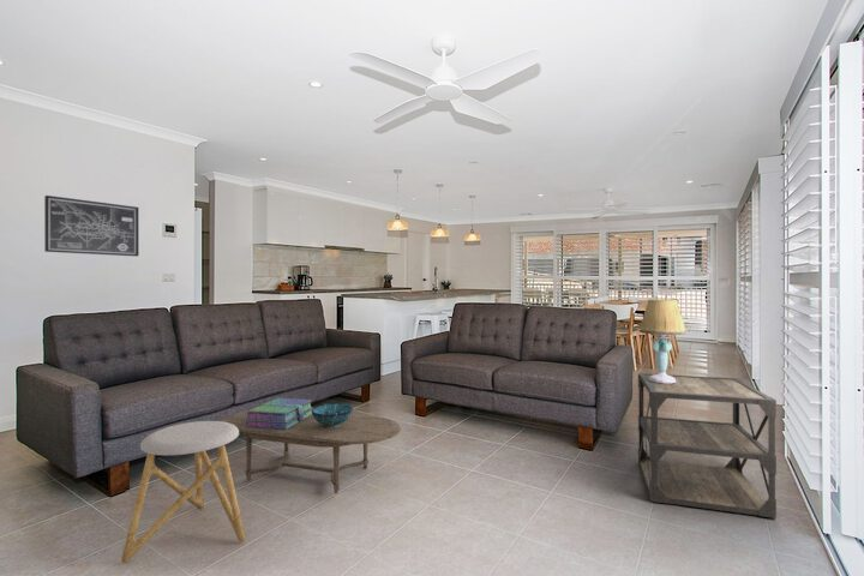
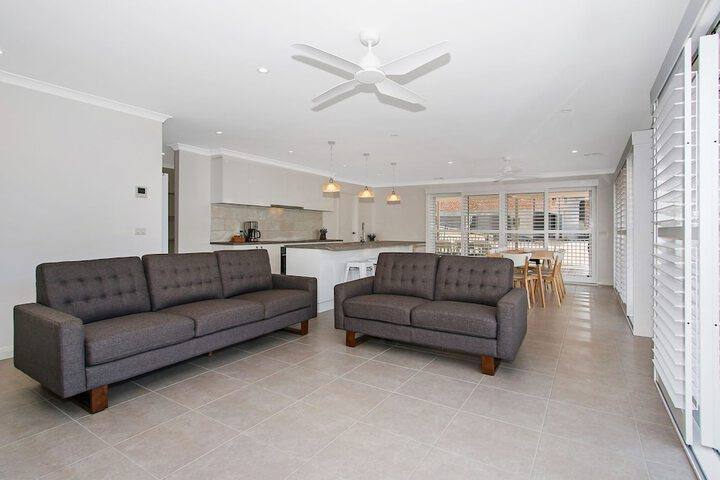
- stack of books [245,397,314,430]
- table lamp [638,298,688,383]
- wall art [43,194,140,258]
- decorative bowl [311,402,354,427]
- side table [637,372,778,520]
- coffee table [221,409,402,496]
- stool [120,420,246,564]
